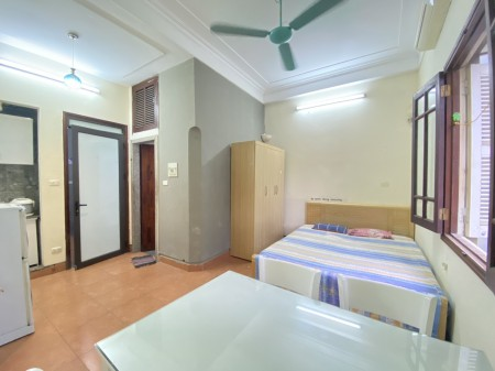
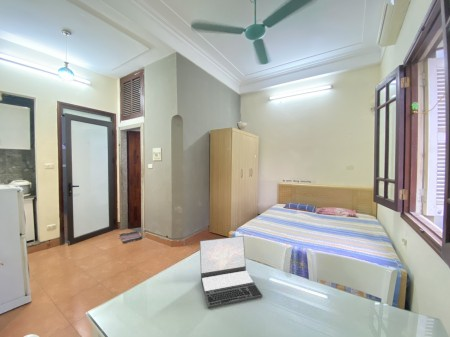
+ laptop [199,235,263,310]
